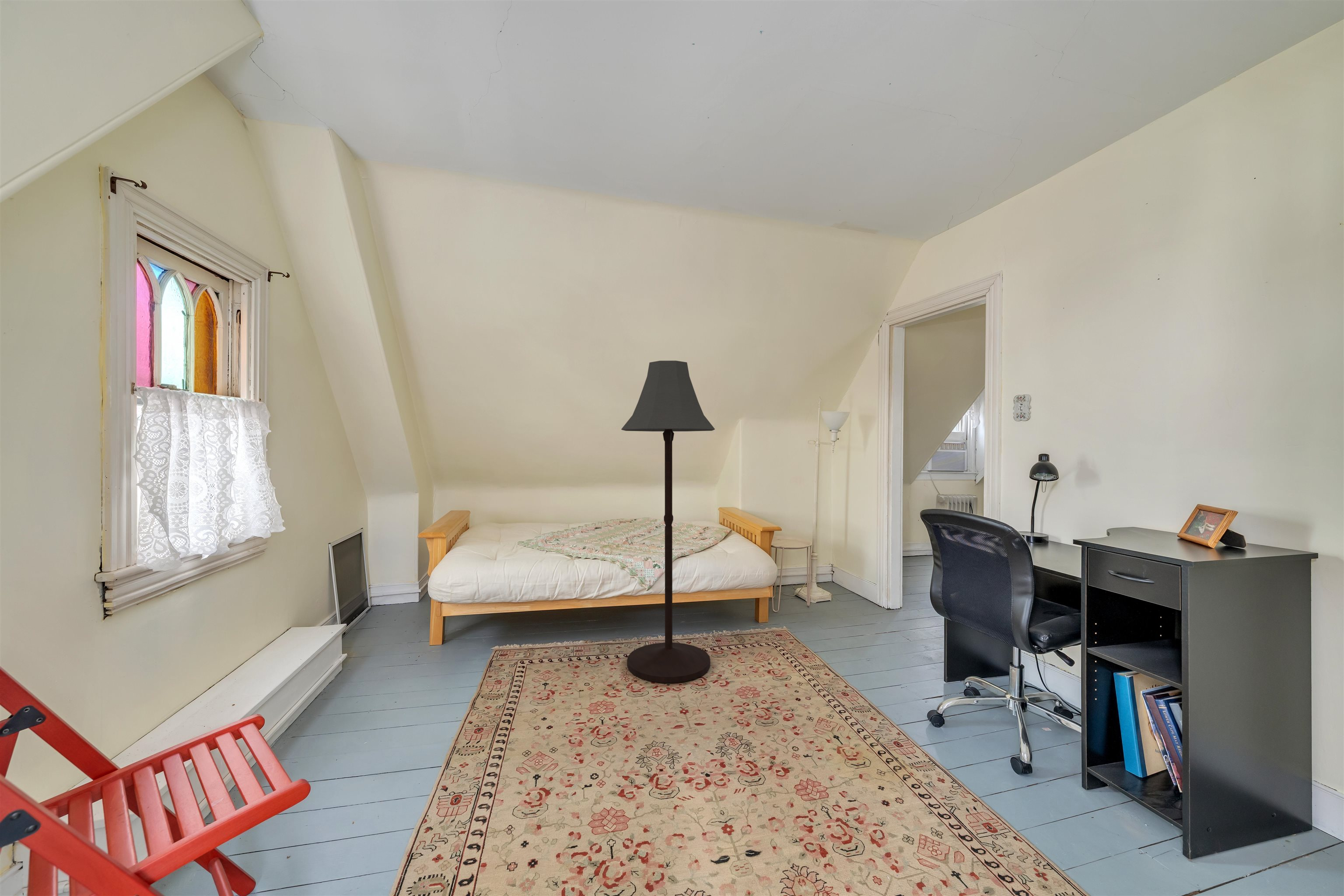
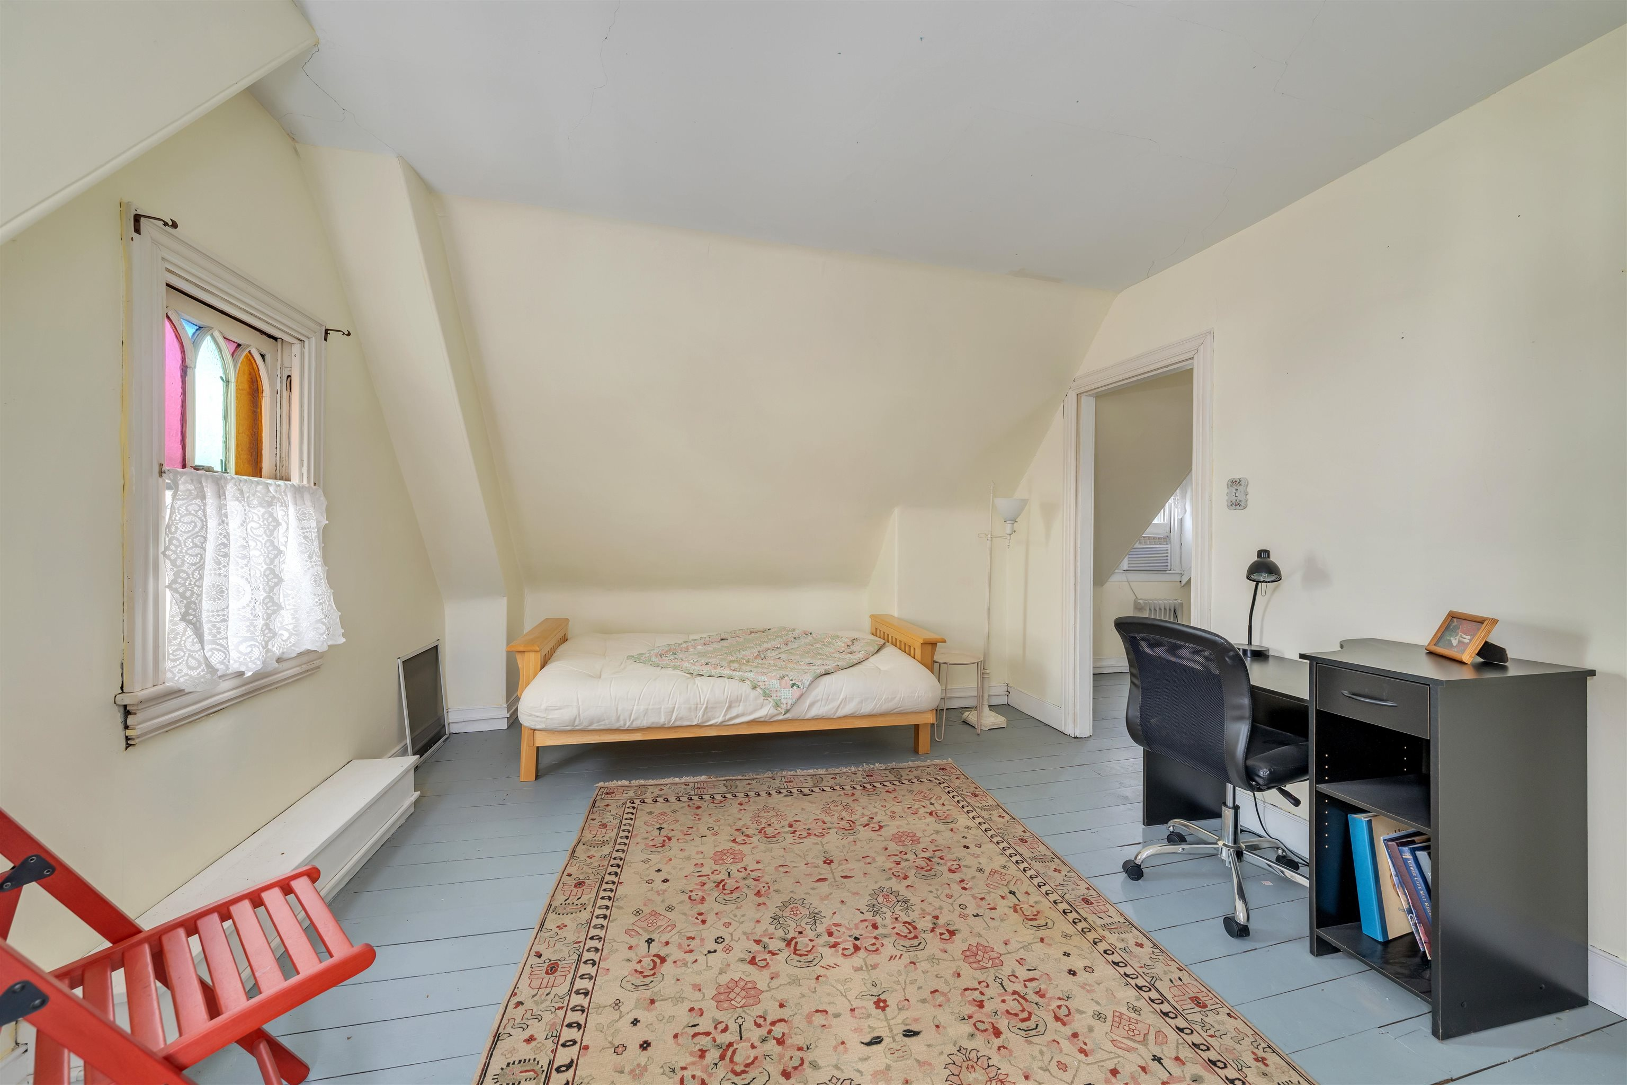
- floor lamp [621,360,715,683]
